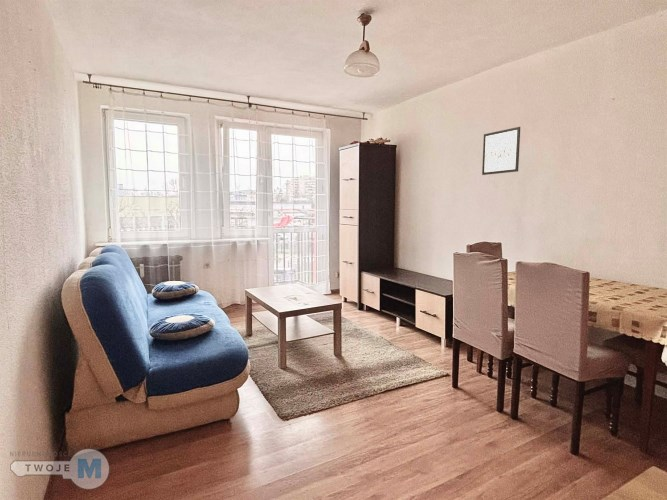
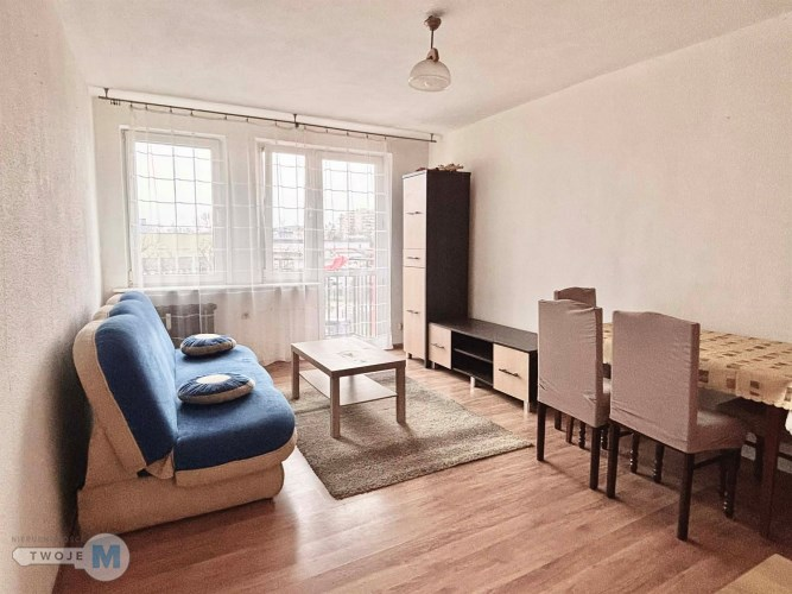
- wall art [481,126,521,176]
